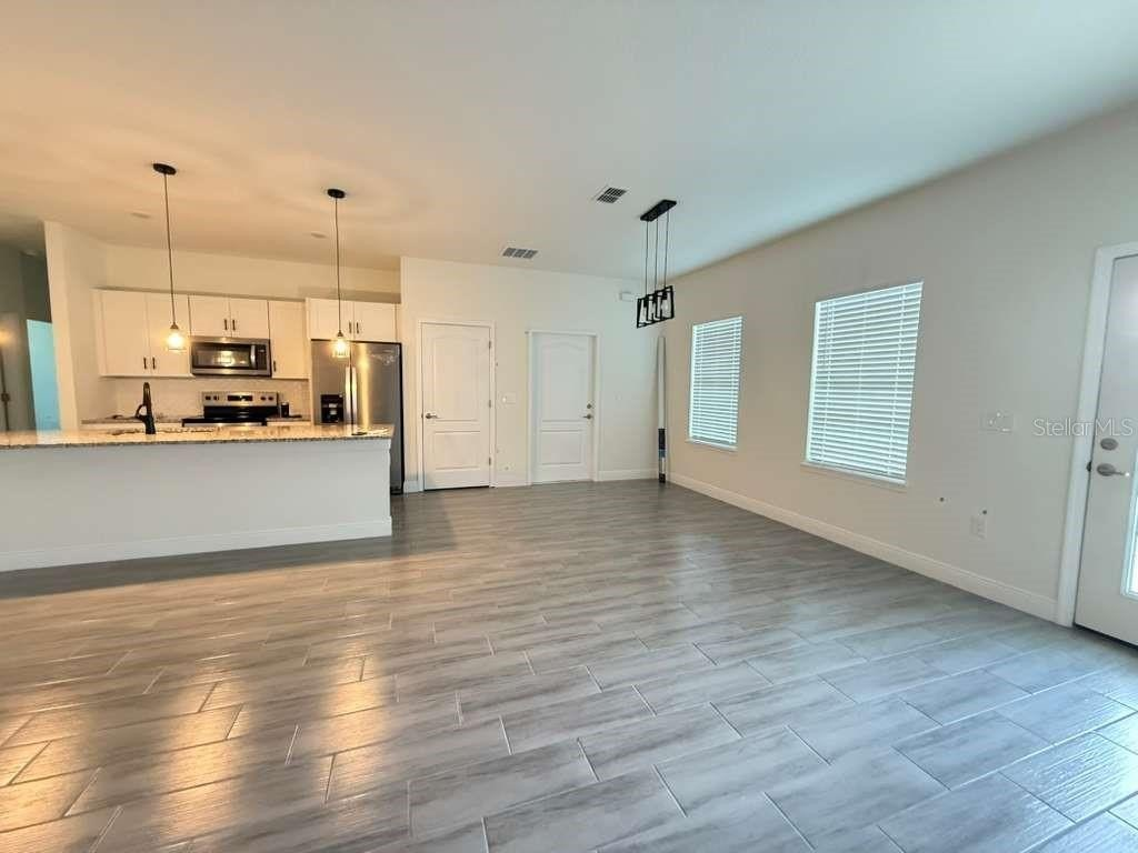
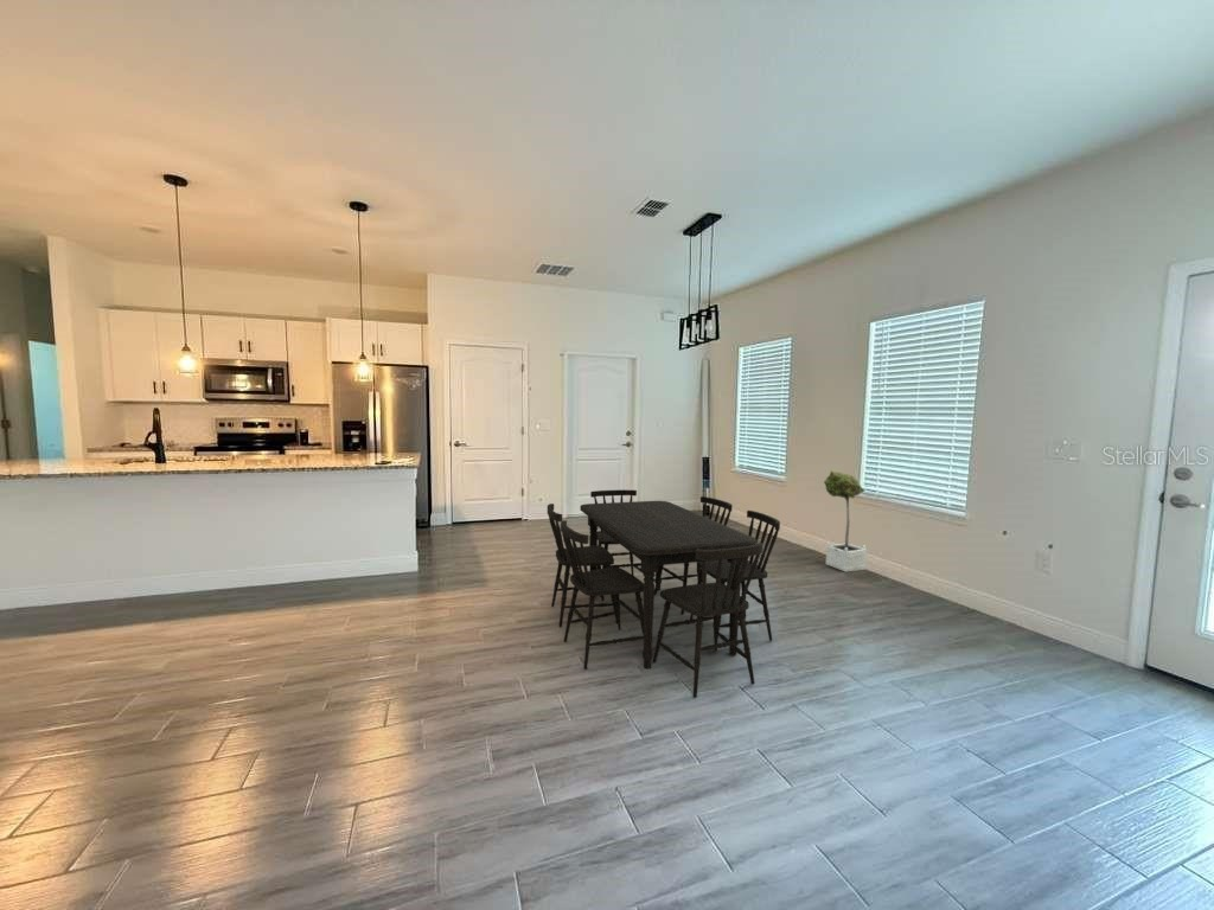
+ dining table [547,488,781,698]
+ potted tree [823,469,868,573]
